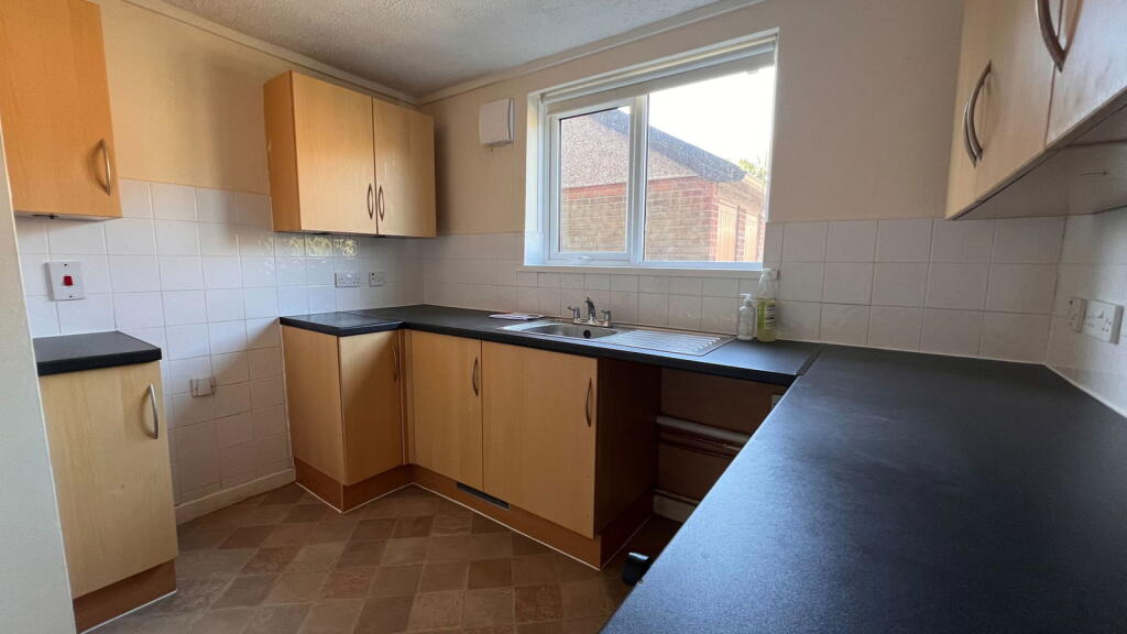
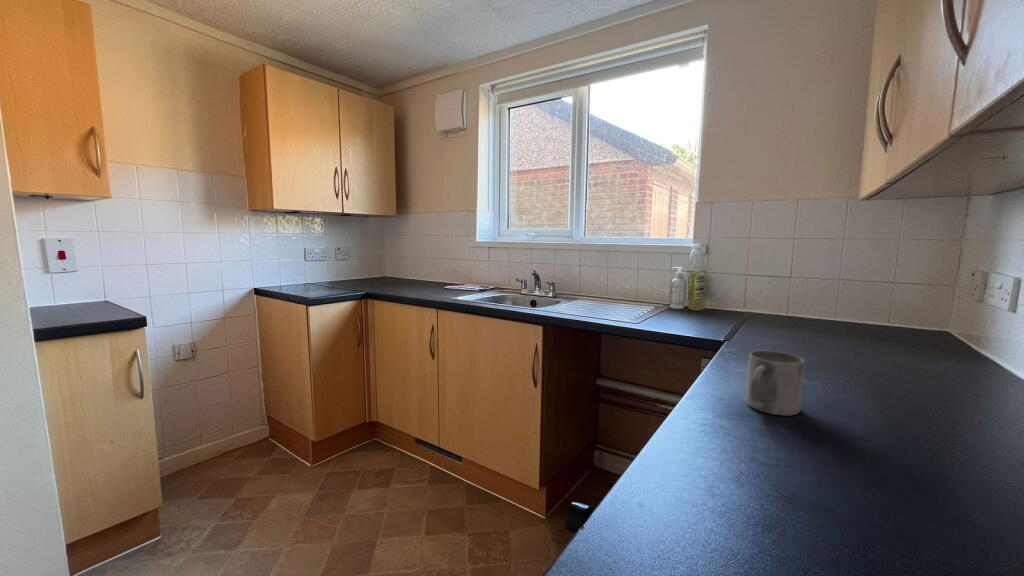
+ mug [745,350,806,417]
